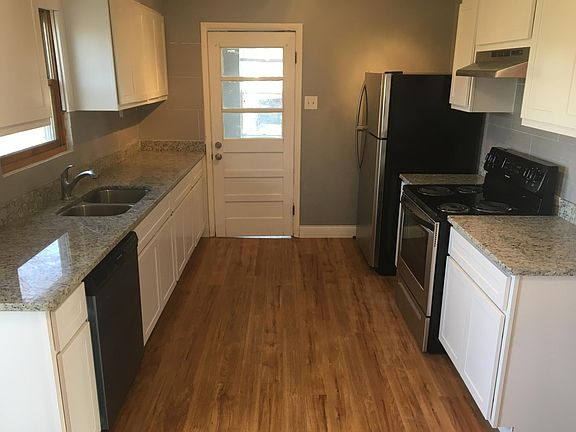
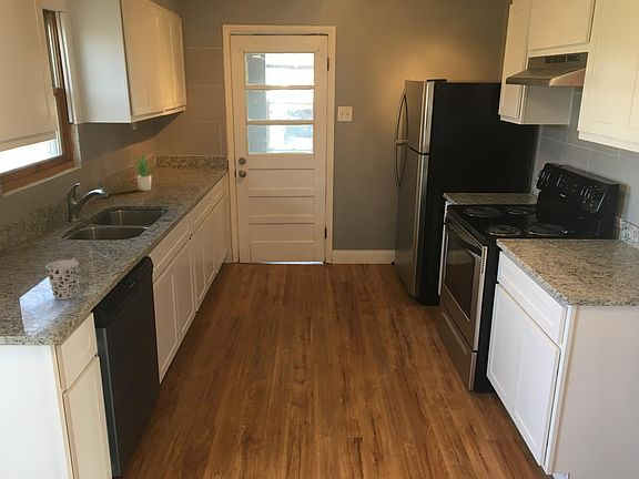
+ potted plant [132,152,152,192]
+ cup [44,259,80,300]
